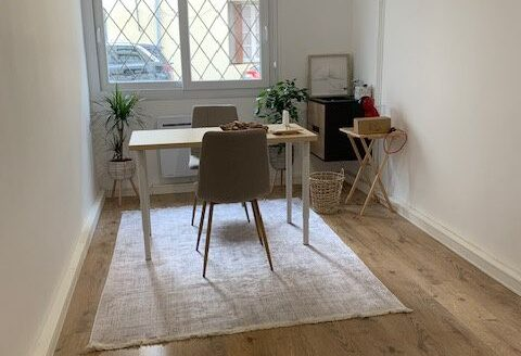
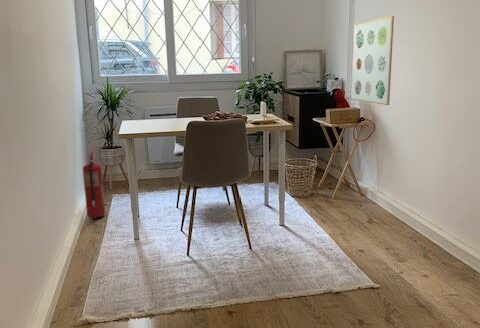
+ wall art [350,15,395,106]
+ fire extinguisher [82,151,106,220]
